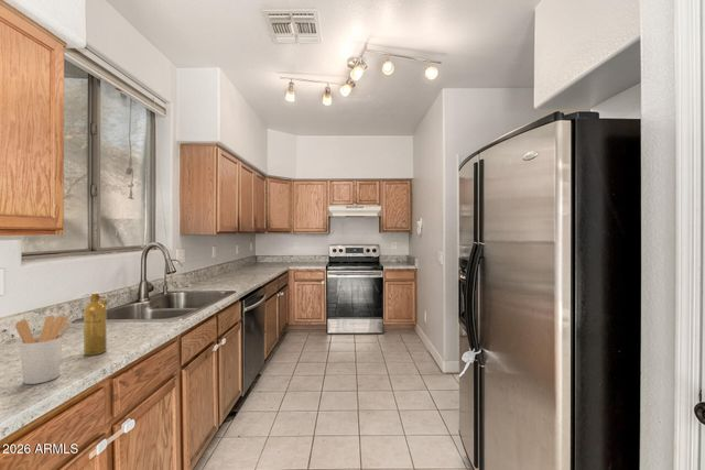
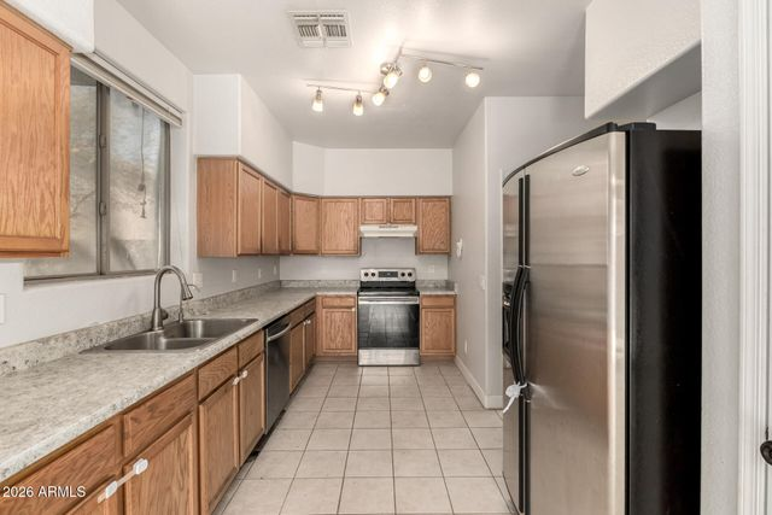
- perfume bottle [83,292,109,357]
- utensil holder [14,314,70,385]
